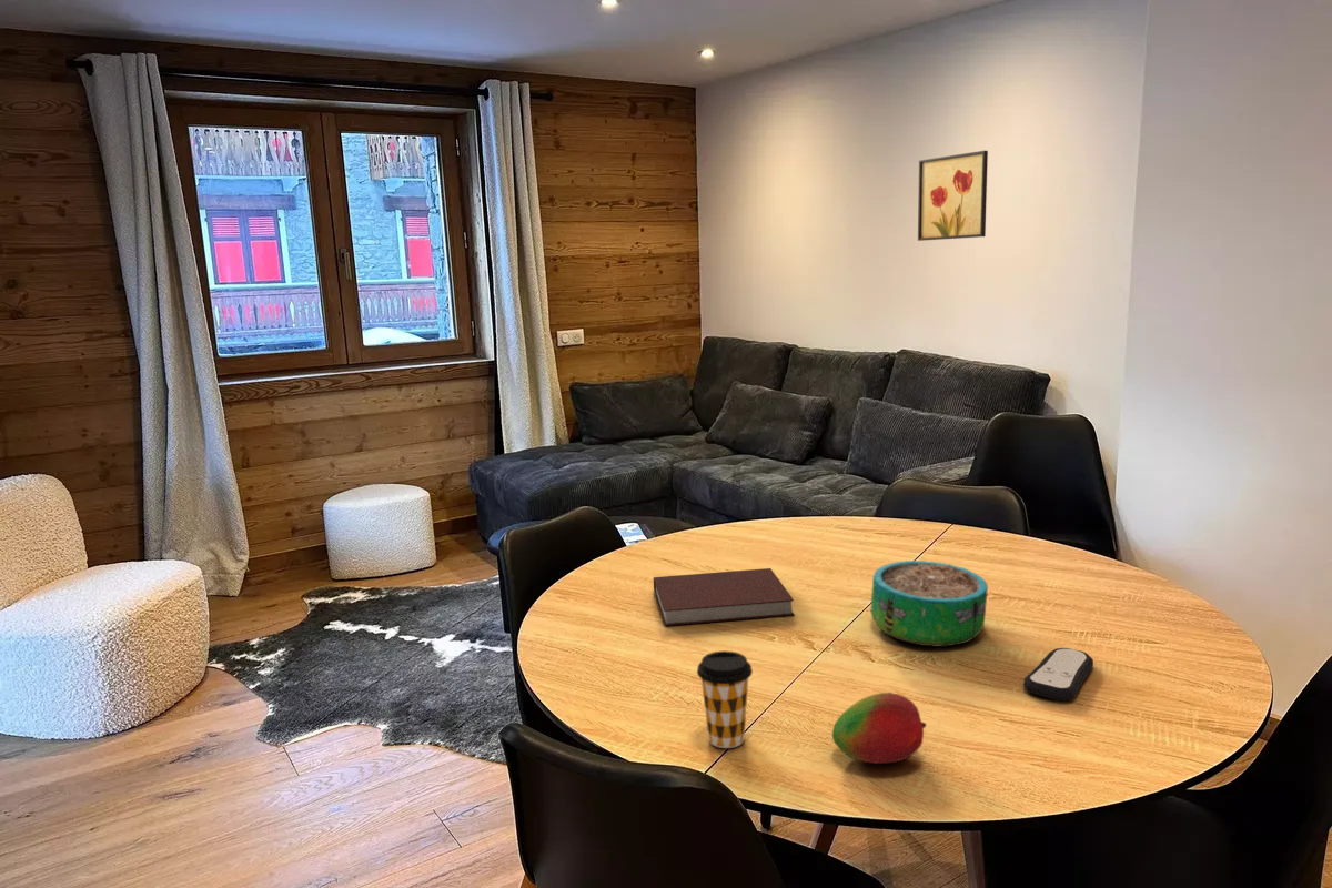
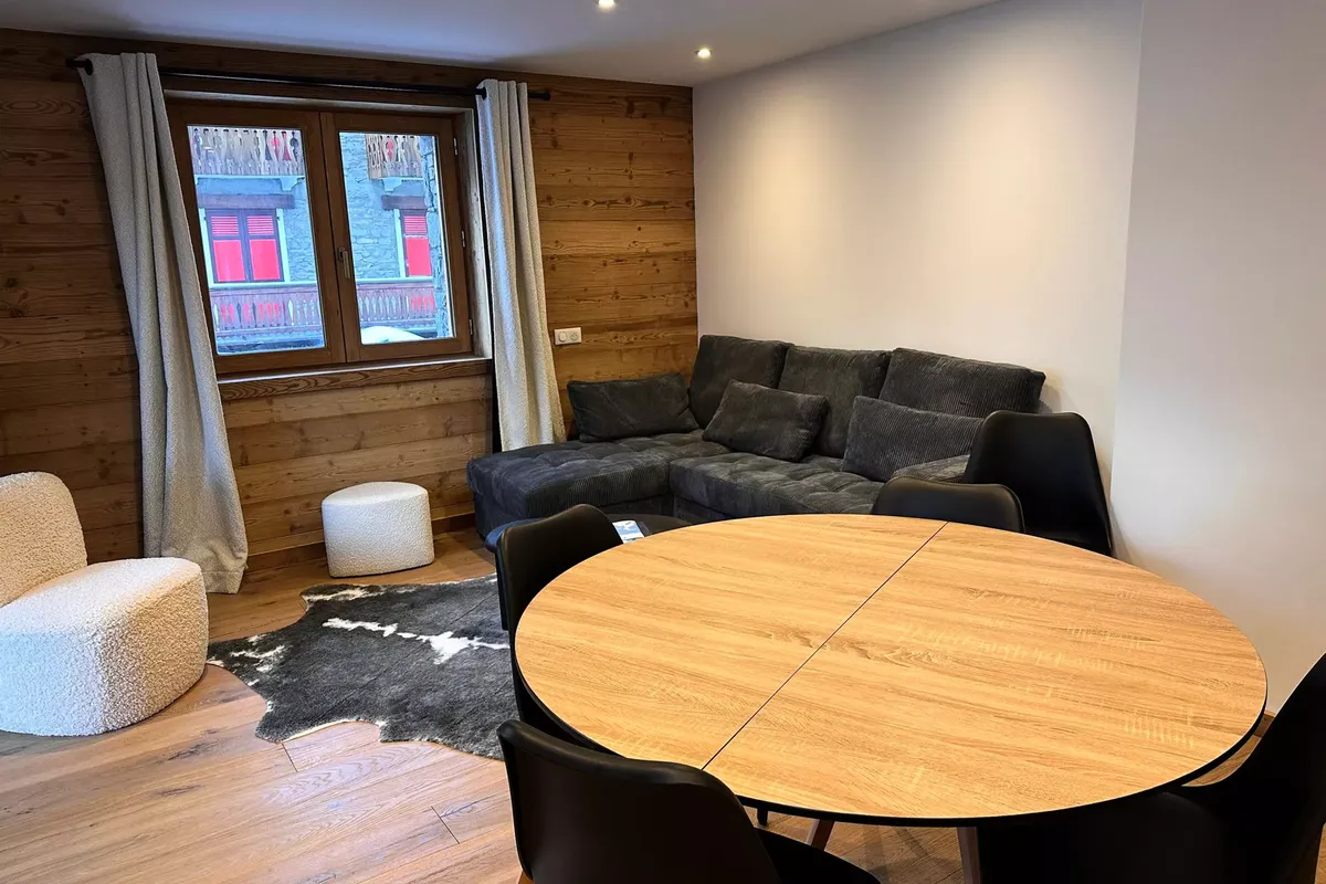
- fruit [831,692,928,765]
- wall art [917,150,989,242]
- notebook [653,567,795,627]
- coffee cup [696,649,754,749]
- decorative bowl [870,559,989,647]
- remote control [1022,647,1094,702]
